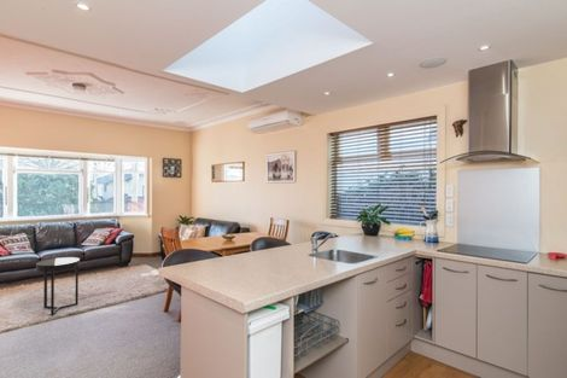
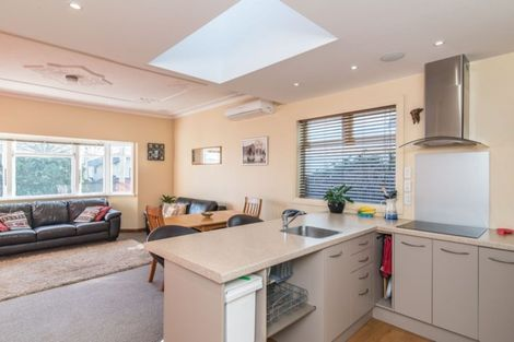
- side table [35,256,81,316]
